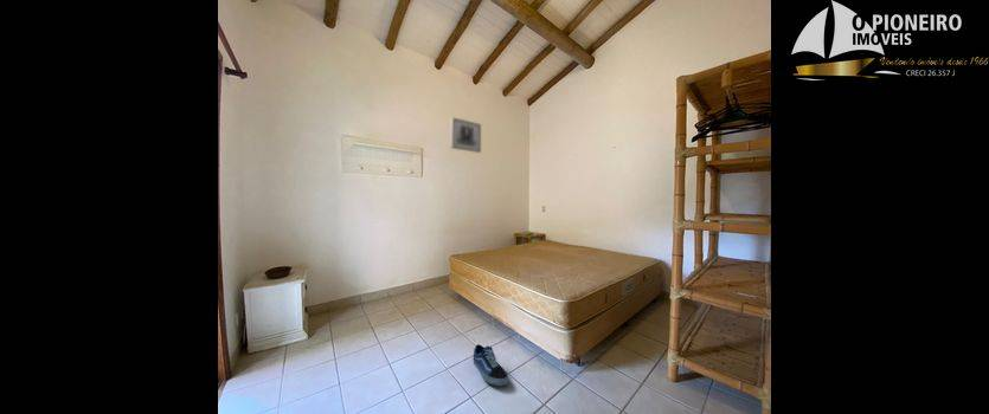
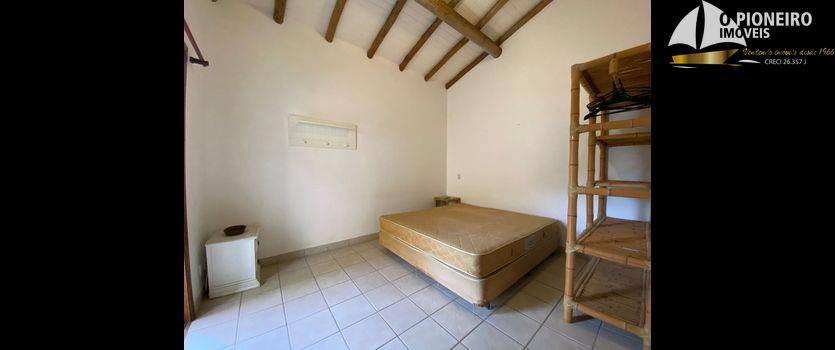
- wall art [450,116,482,154]
- shoe [471,343,510,387]
